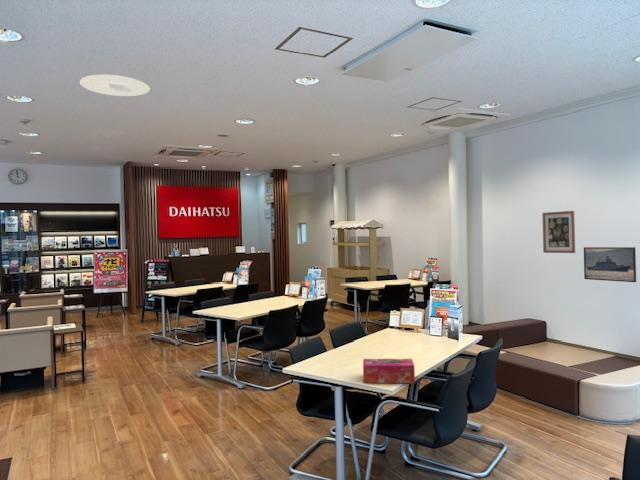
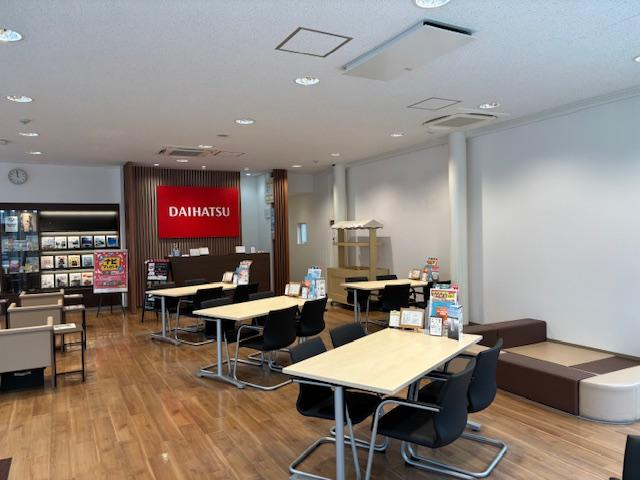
- wall art [541,210,576,254]
- tissue box [362,358,416,384]
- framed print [583,246,637,283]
- ceiling light [79,74,151,97]
